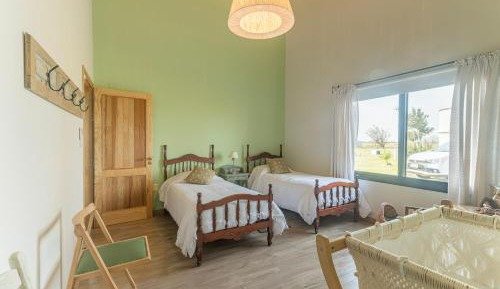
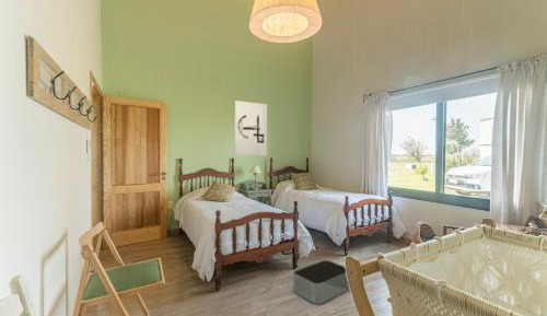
+ storage bin [292,259,350,305]
+ wall art [233,100,268,156]
